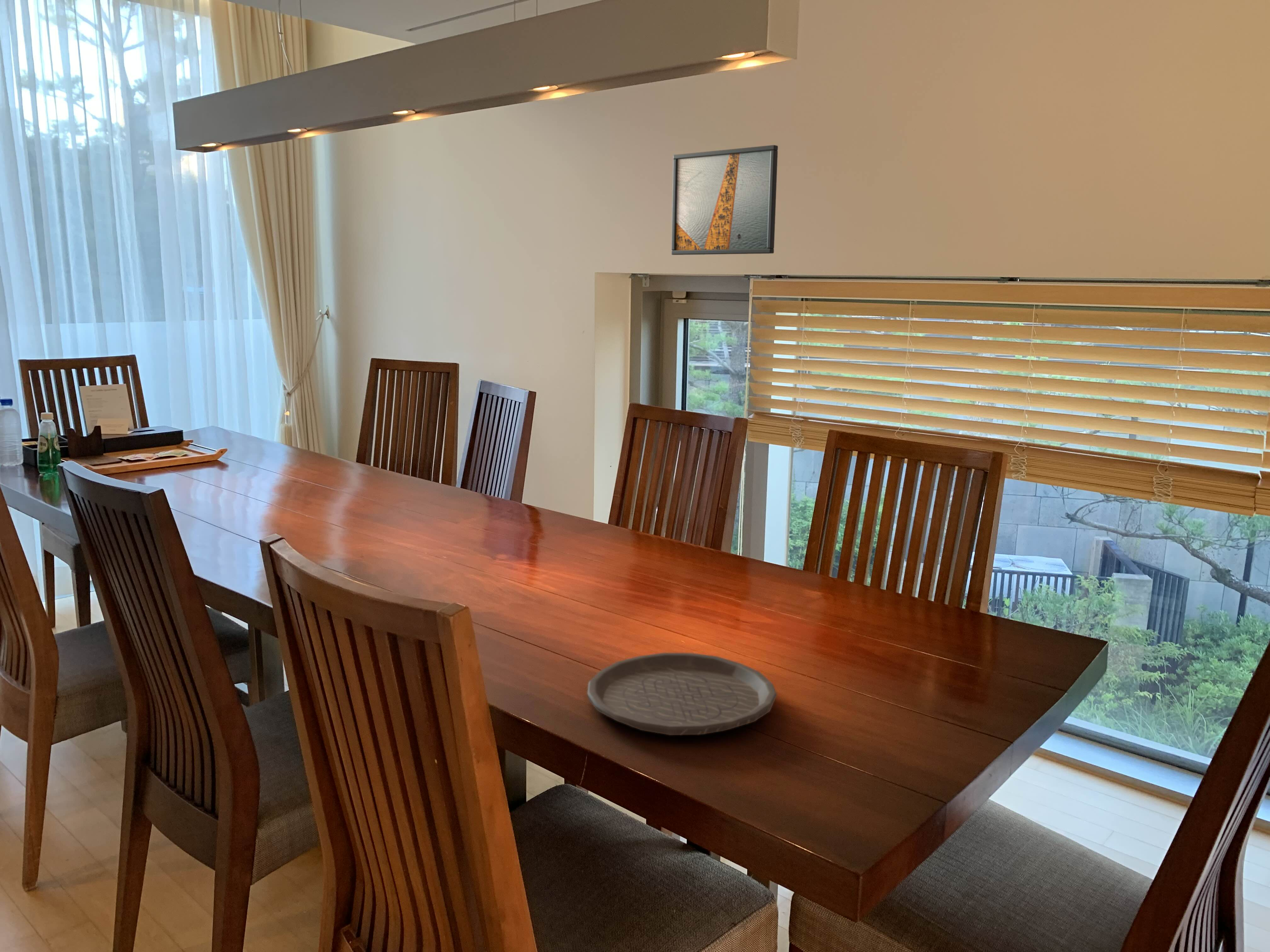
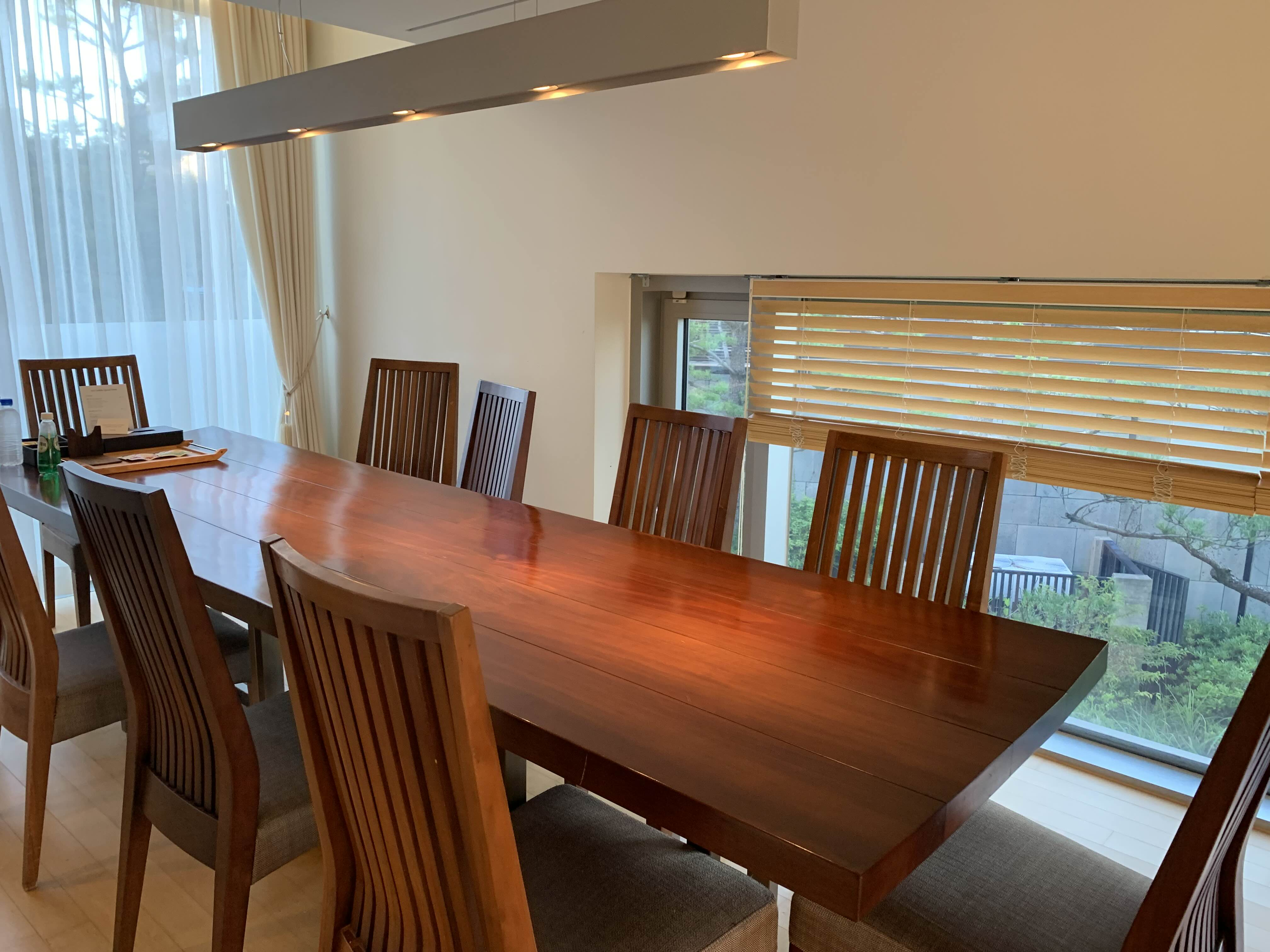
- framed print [671,144,778,255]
- plate [587,652,777,735]
